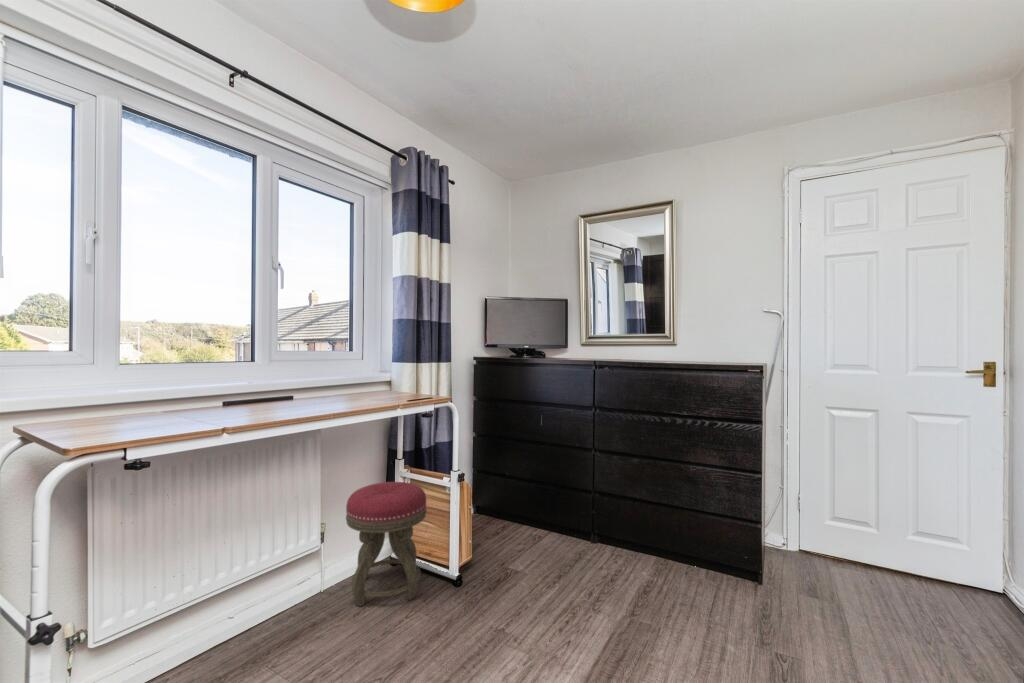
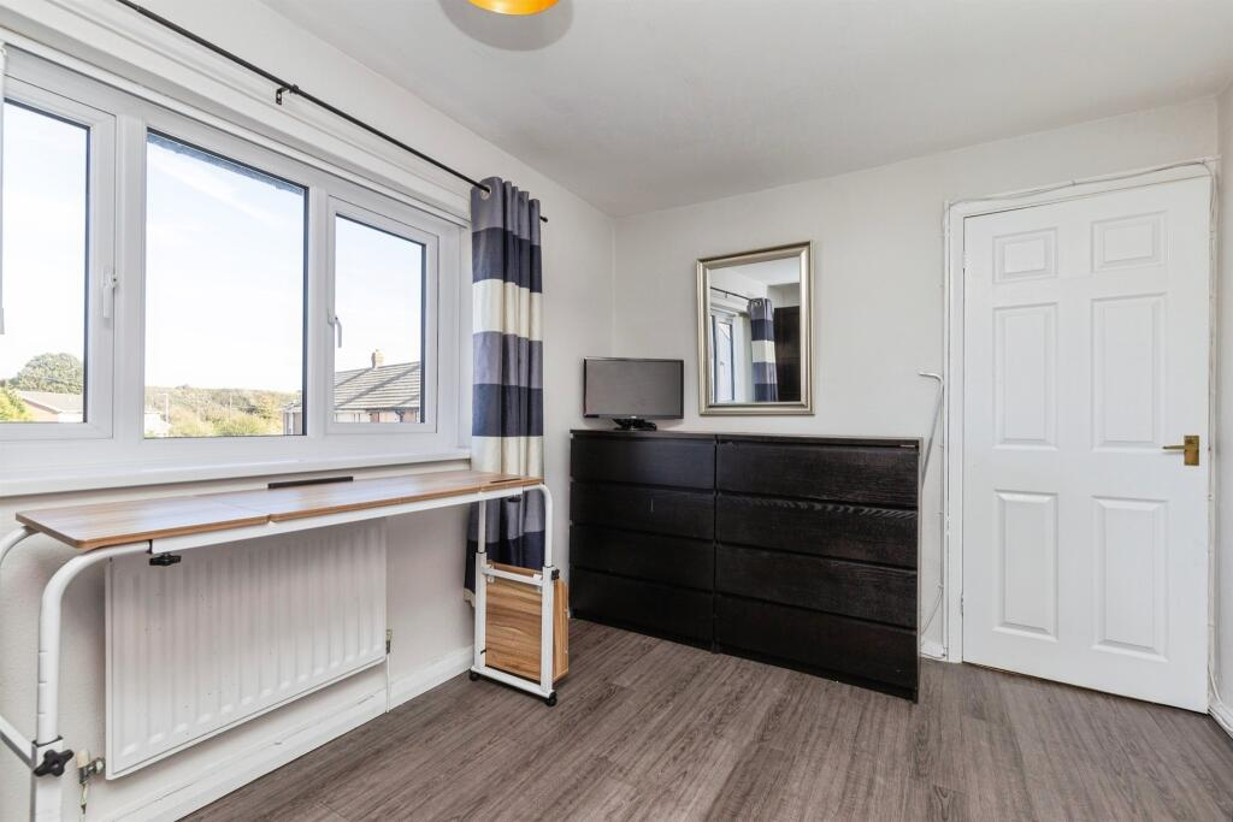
- stool [345,481,427,607]
